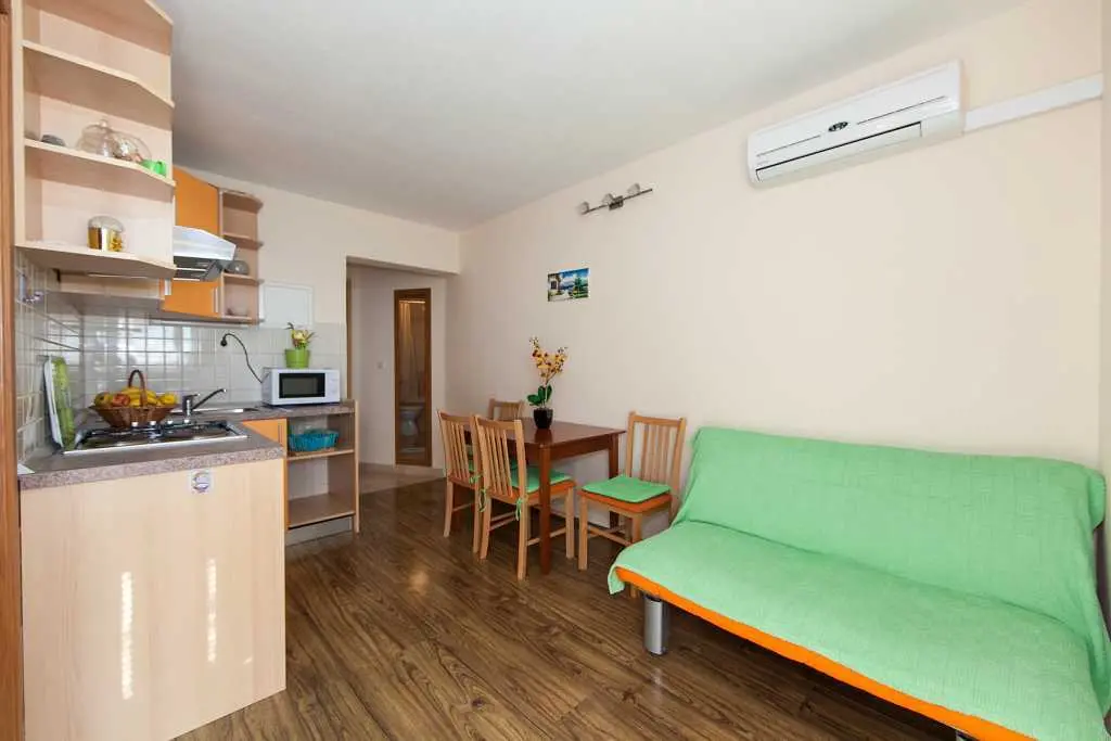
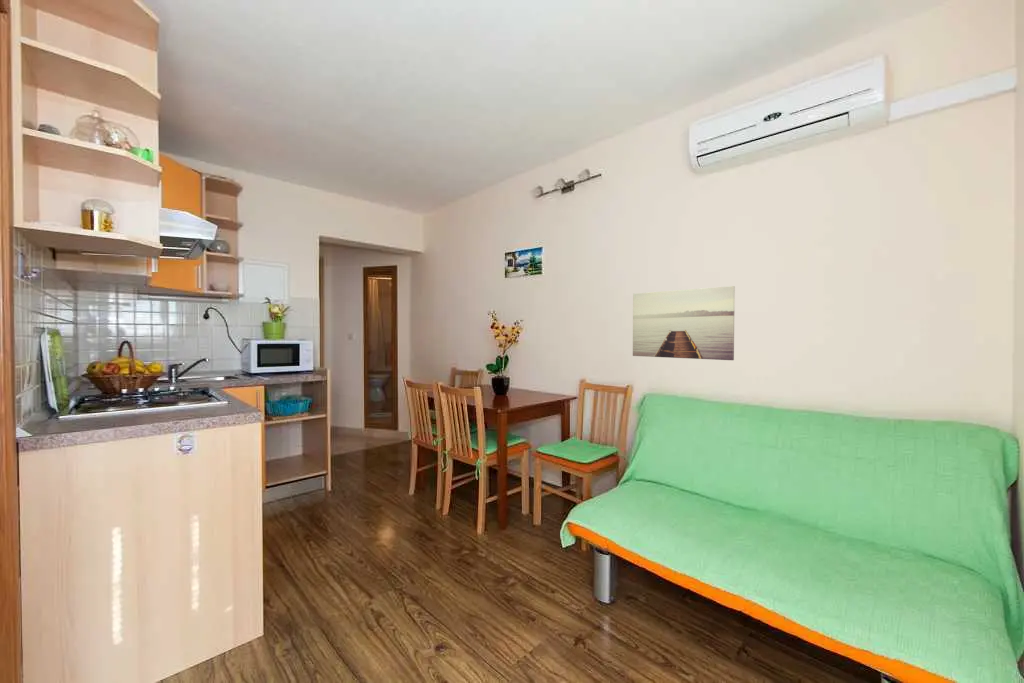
+ wall art [632,285,736,361]
